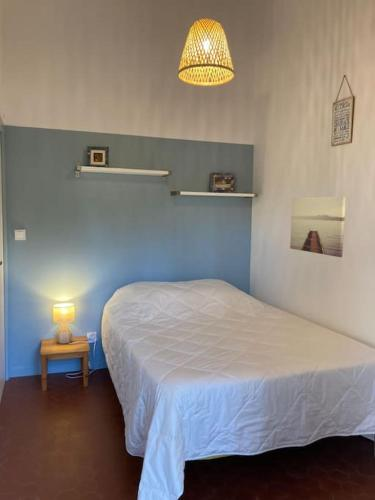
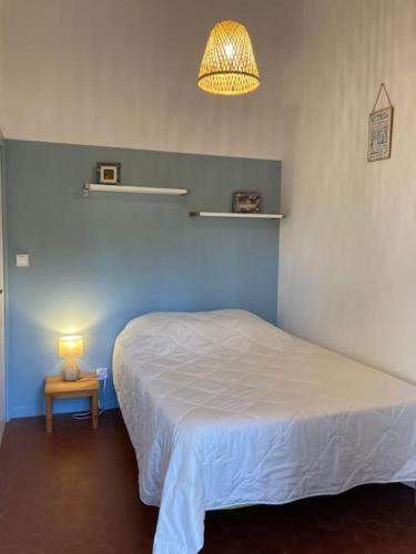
- wall art [289,196,347,258]
